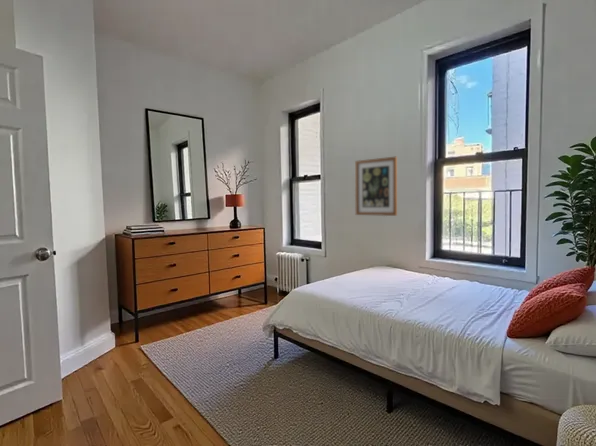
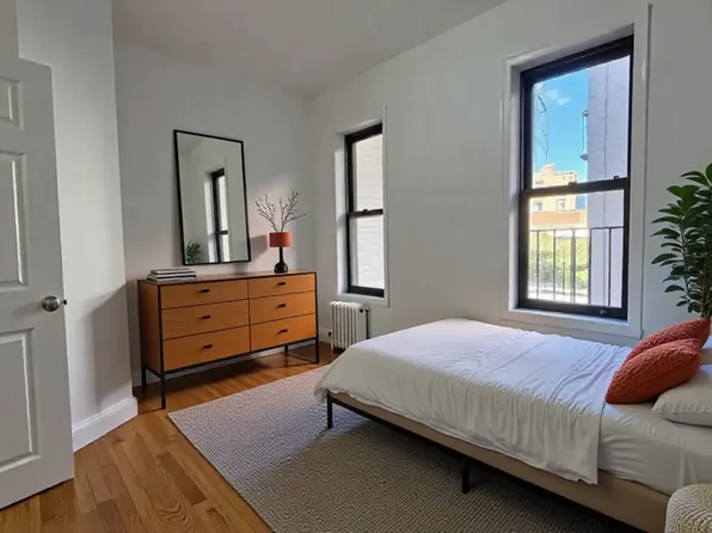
- wall art [354,156,398,217]
